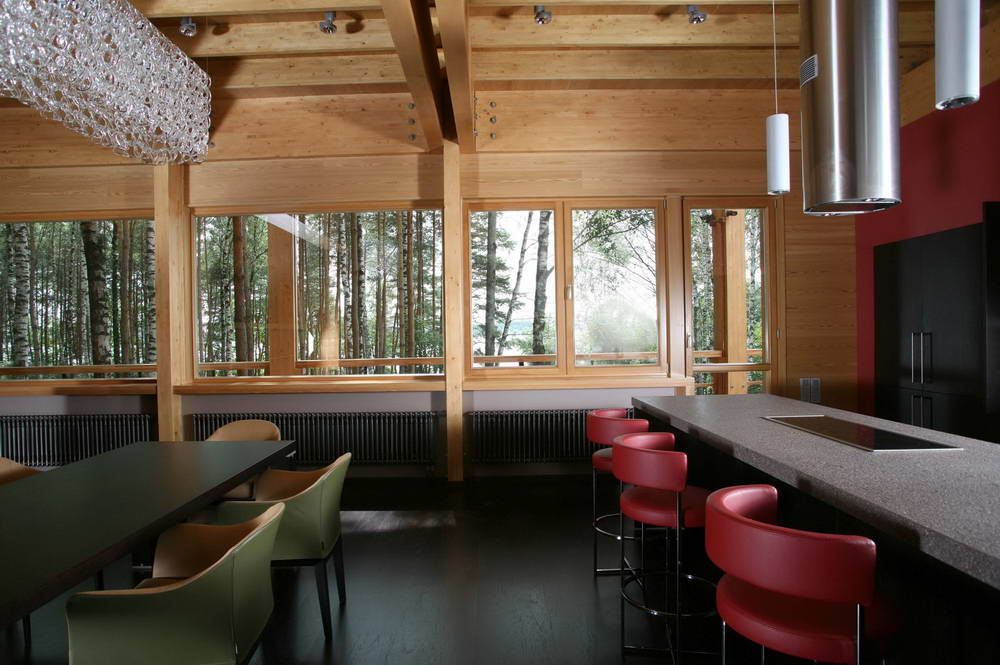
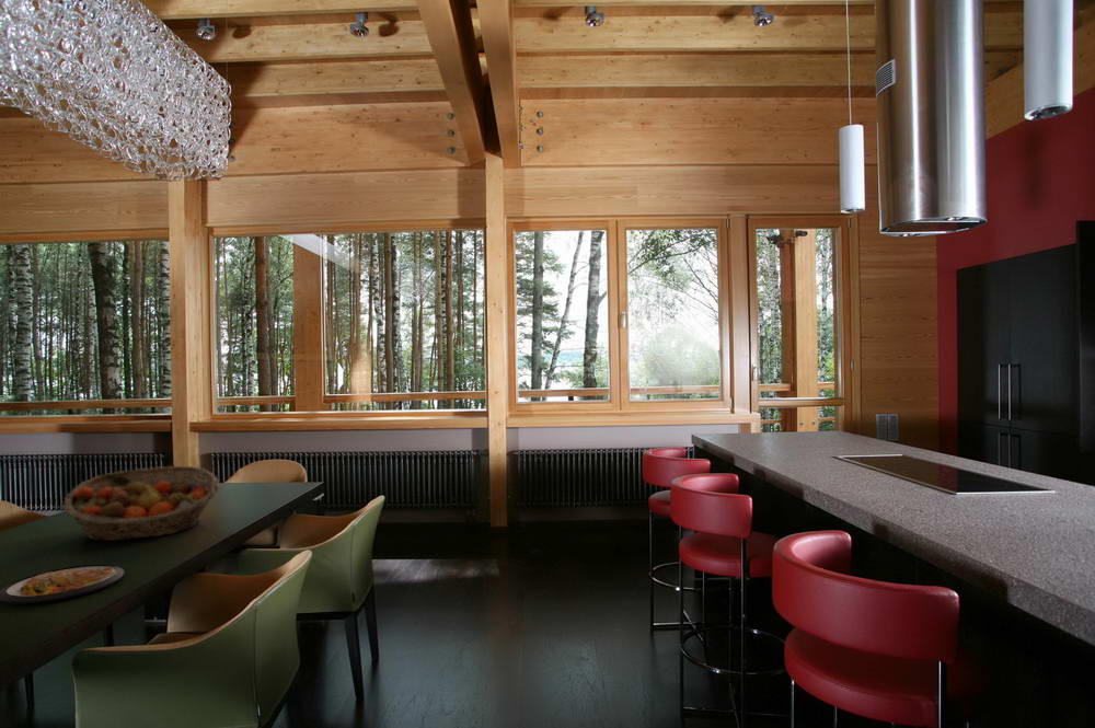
+ fruit basket [61,465,220,542]
+ dish [0,564,125,605]
